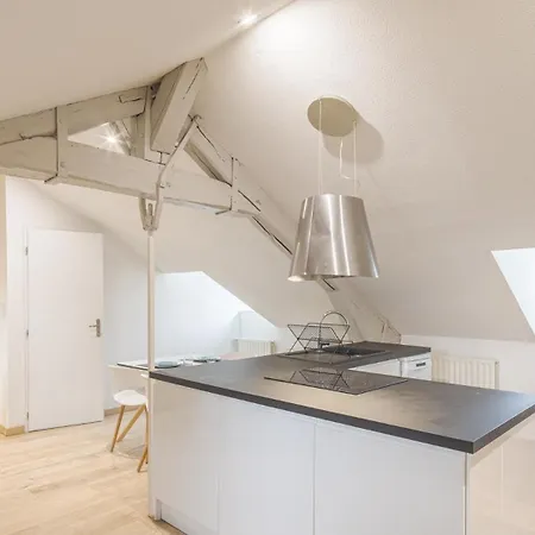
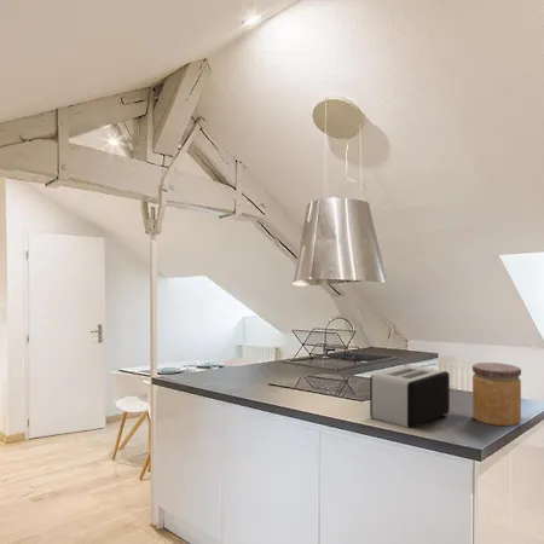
+ jar [471,361,522,427]
+ toaster [369,364,451,429]
